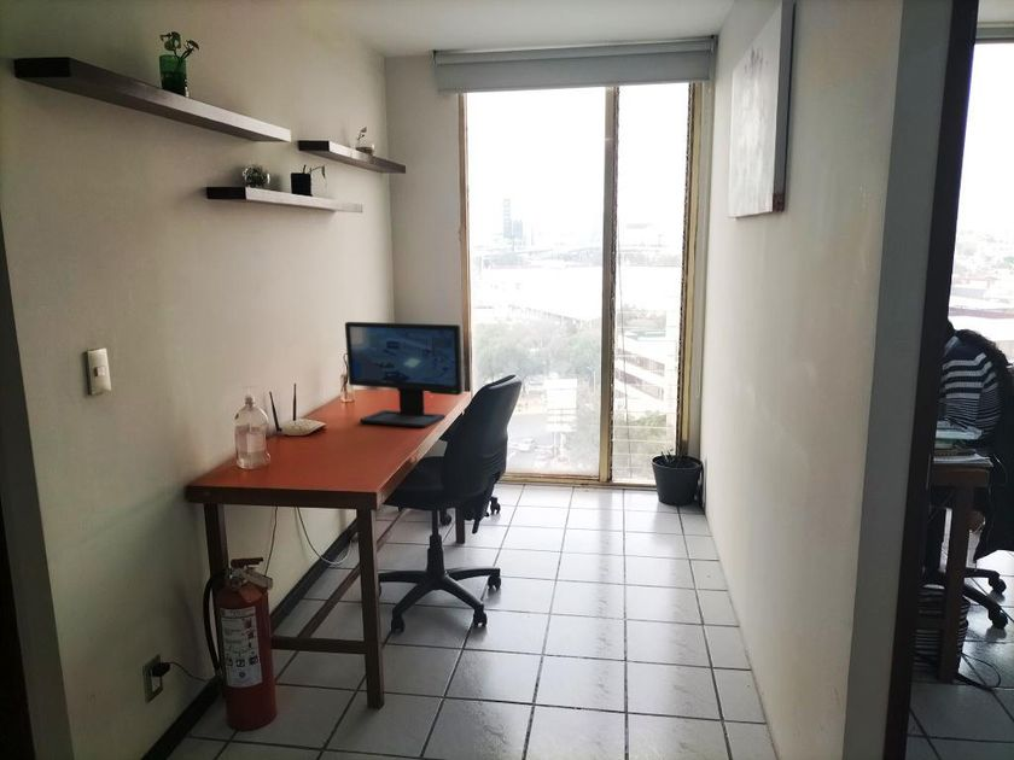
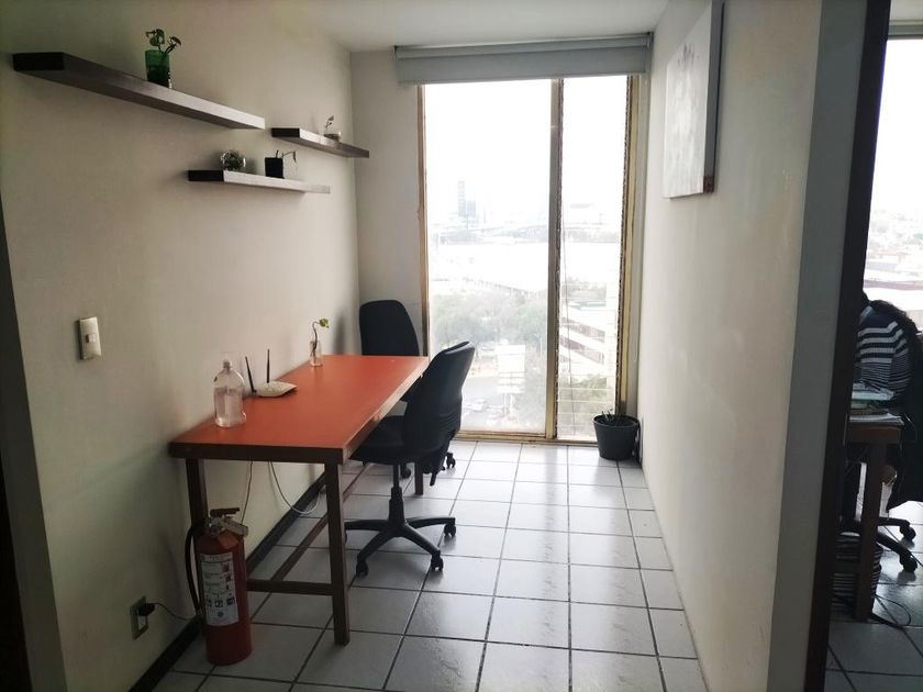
- computer monitor [344,321,464,428]
